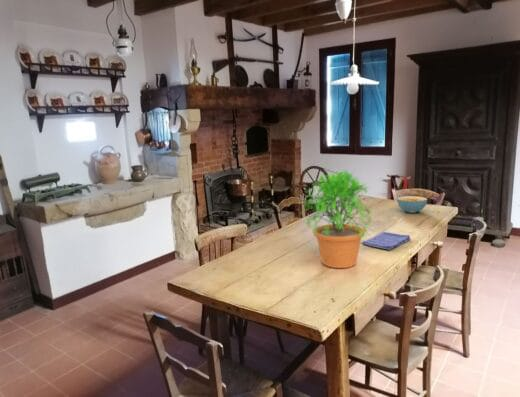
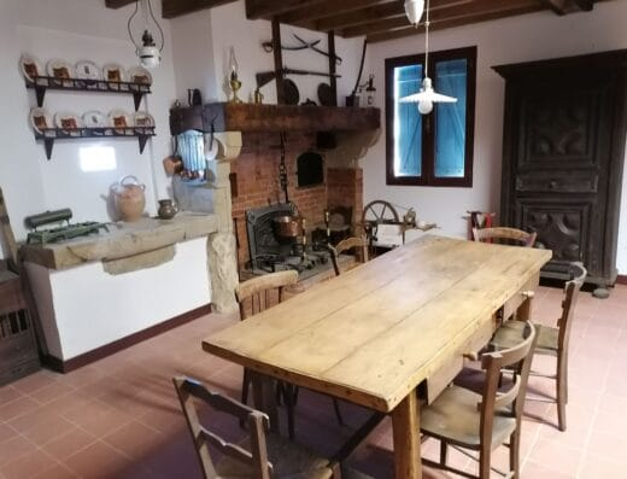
- potted plant [298,167,375,269]
- dish towel [361,231,411,251]
- cereal bowl [396,195,428,214]
